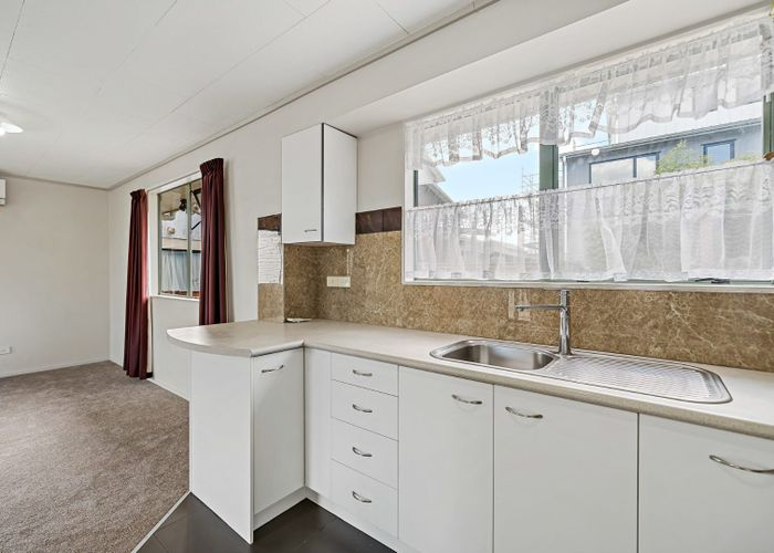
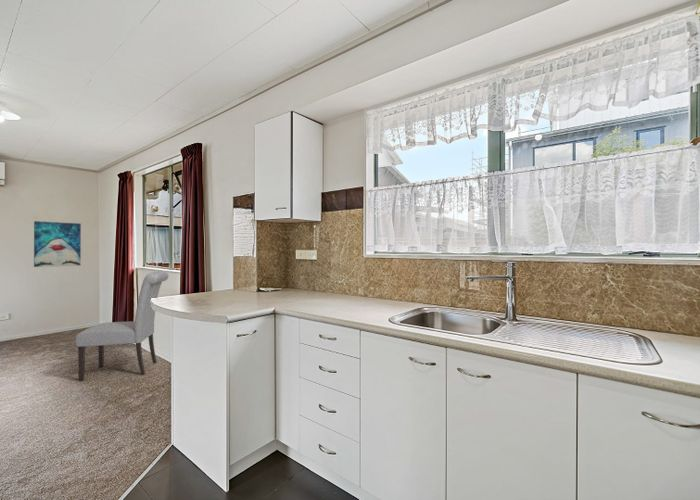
+ wall art [33,220,82,268]
+ chair [75,270,169,381]
